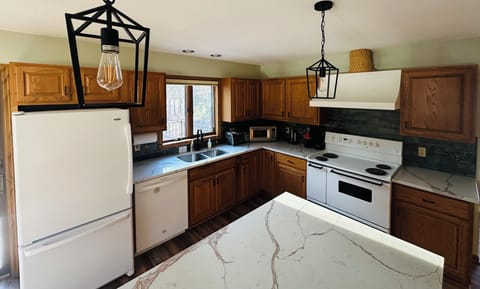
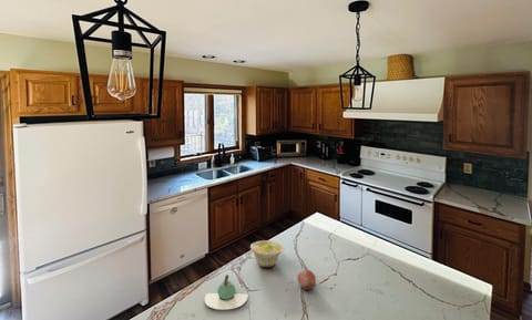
+ teapot [204,273,249,311]
+ fruit [296,269,317,291]
+ bowl [249,239,285,269]
